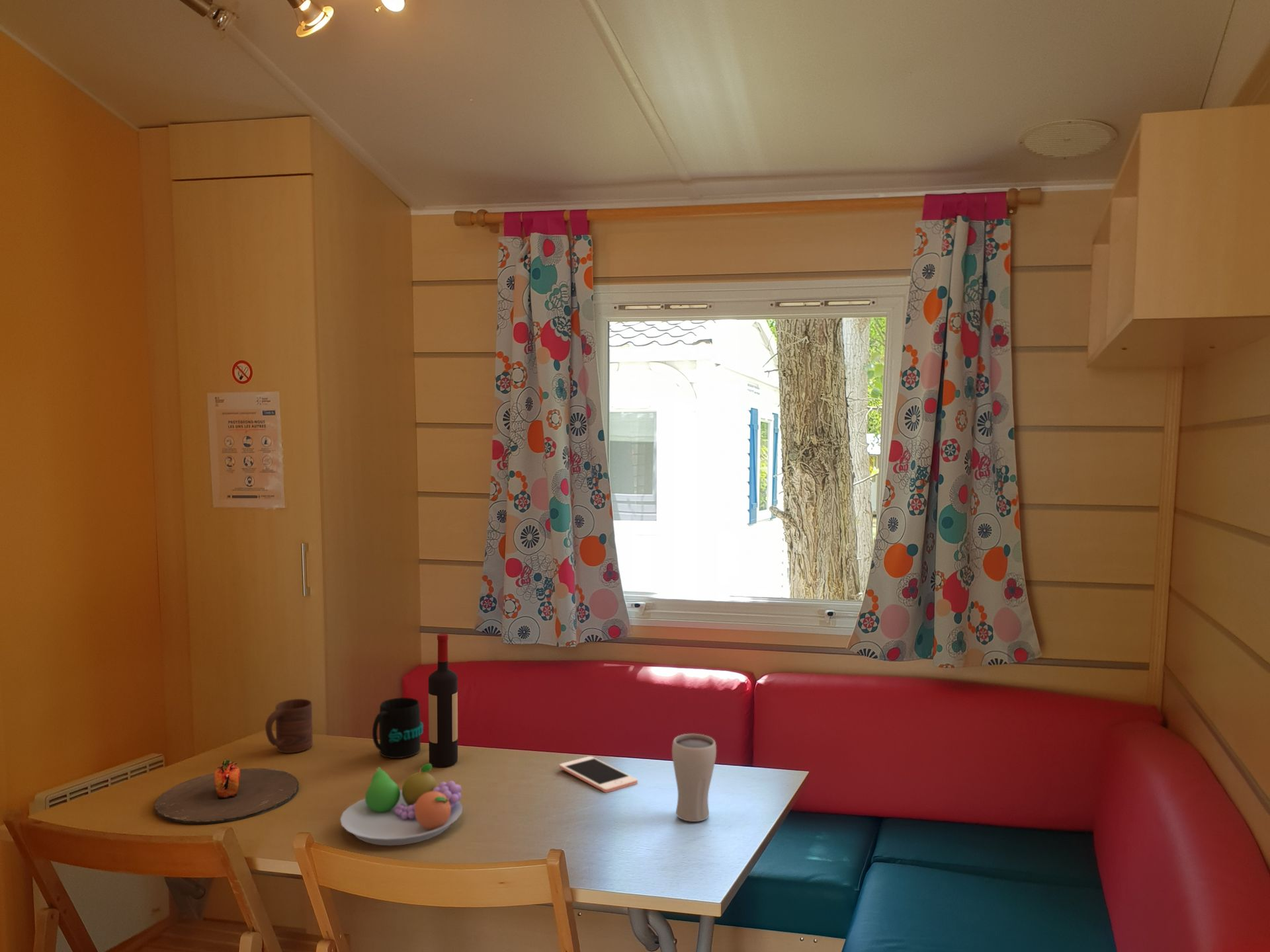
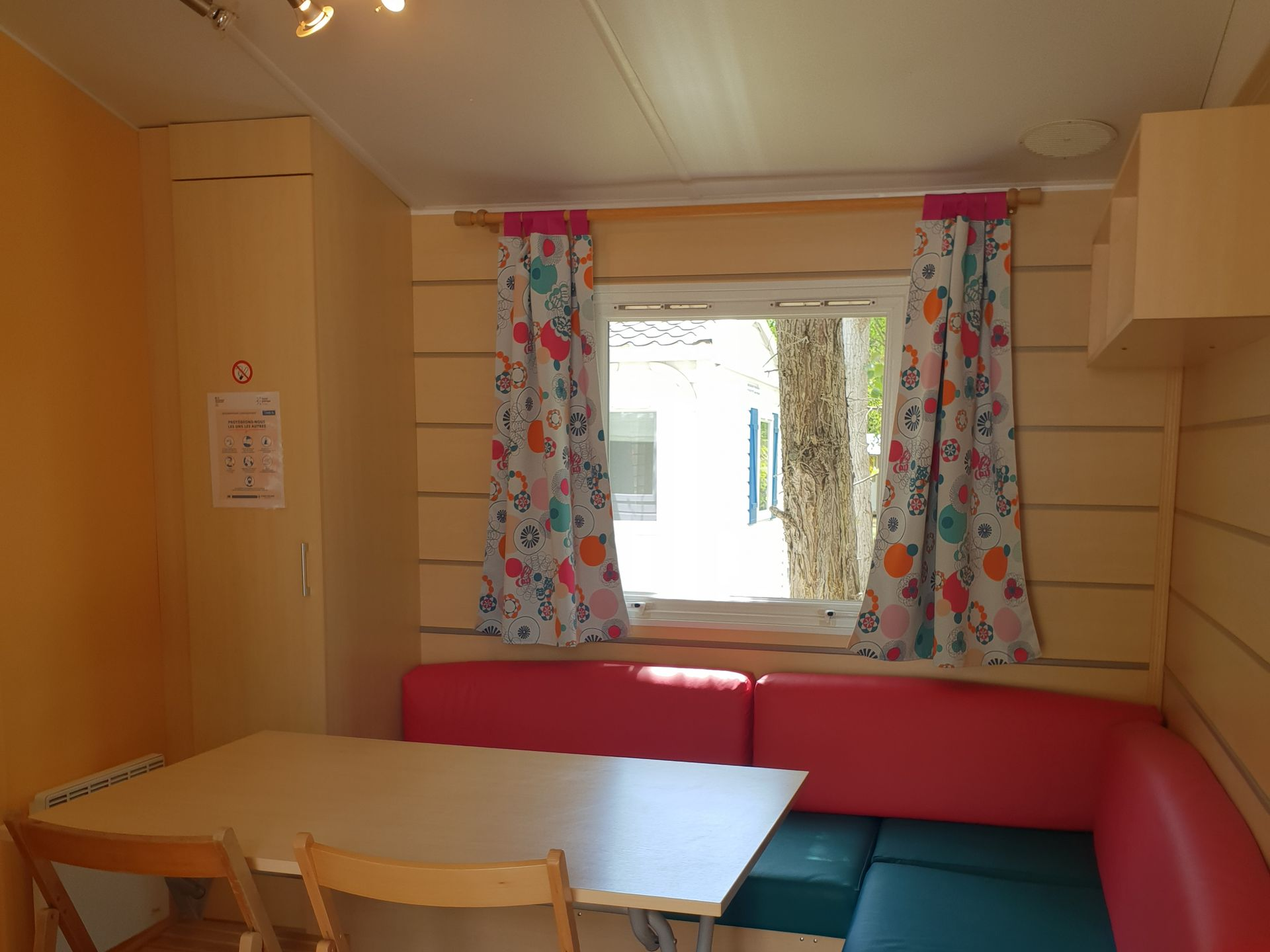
- mug [372,697,424,759]
- cell phone [559,756,638,793]
- drinking glass [671,733,717,822]
- plate [153,758,300,824]
- wine bottle [428,633,458,768]
- fruit bowl [339,763,463,846]
- cup [265,698,314,754]
